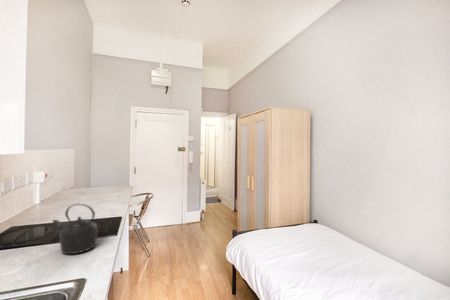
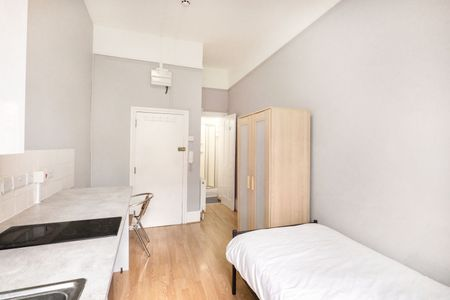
- kettle [52,203,99,255]
